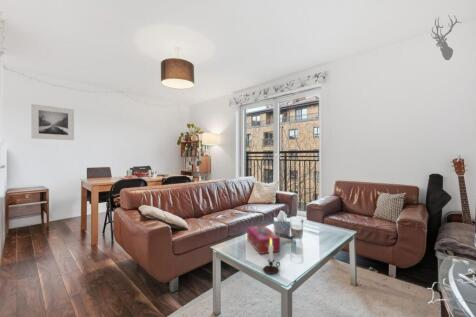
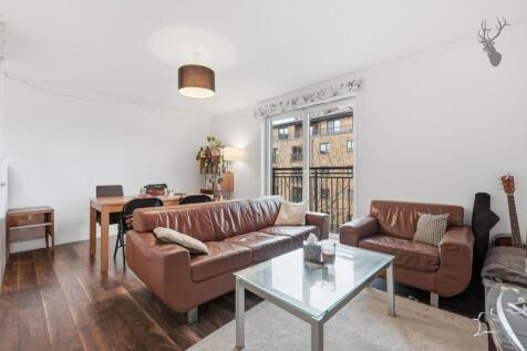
- tissue box [246,224,281,255]
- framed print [30,103,75,141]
- candle [262,239,281,275]
